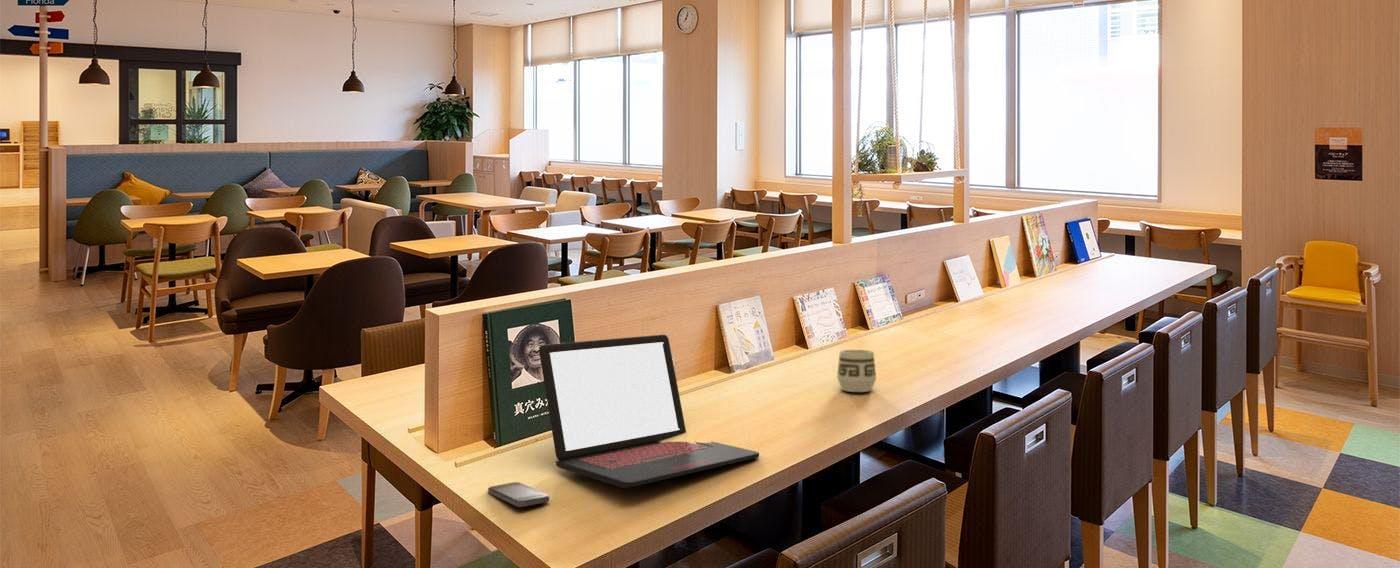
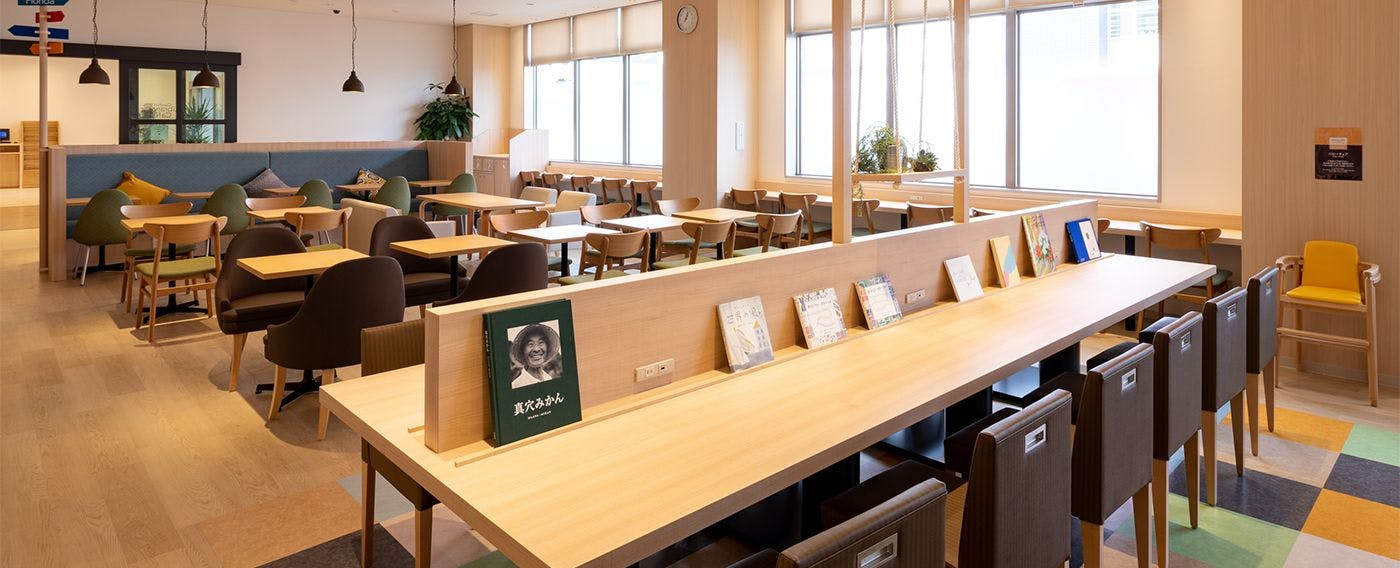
- laptop [538,334,760,489]
- smartphone [487,481,550,508]
- cup [836,349,877,393]
